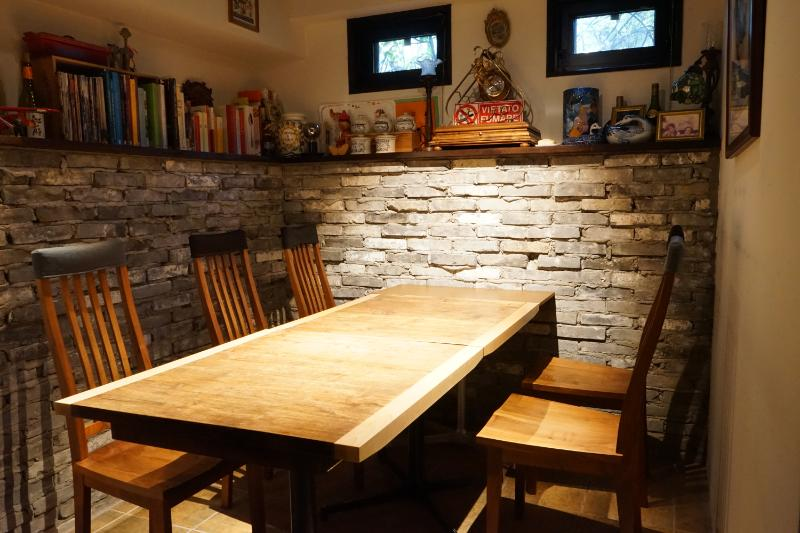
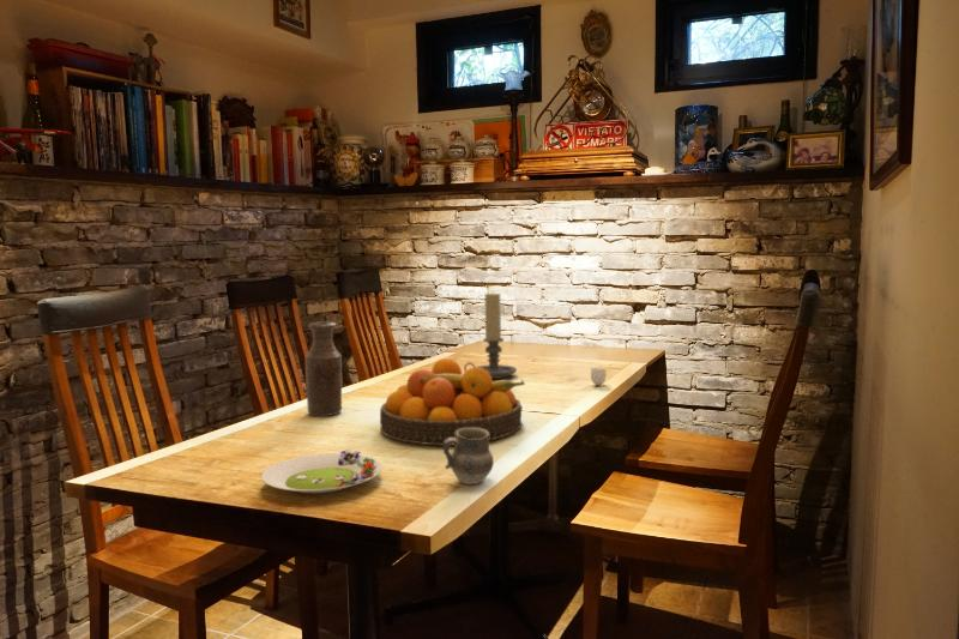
+ cup [442,428,495,486]
+ bottle [304,320,343,417]
+ cup [571,363,607,386]
+ fruit bowl [379,357,526,446]
+ candle holder [463,291,518,380]
+ salad plate [260,448,382,495]
